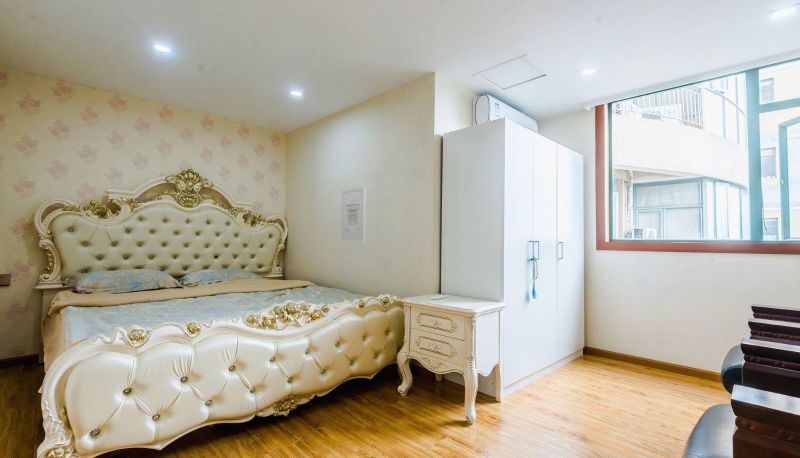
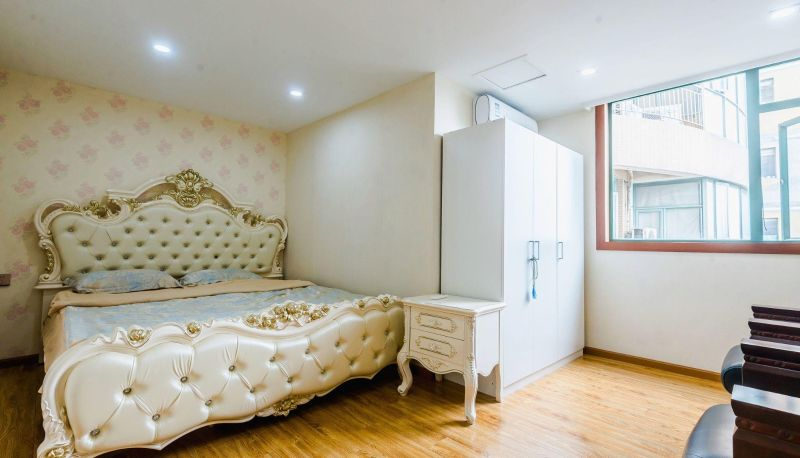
- wall art [340,185,366,244]
